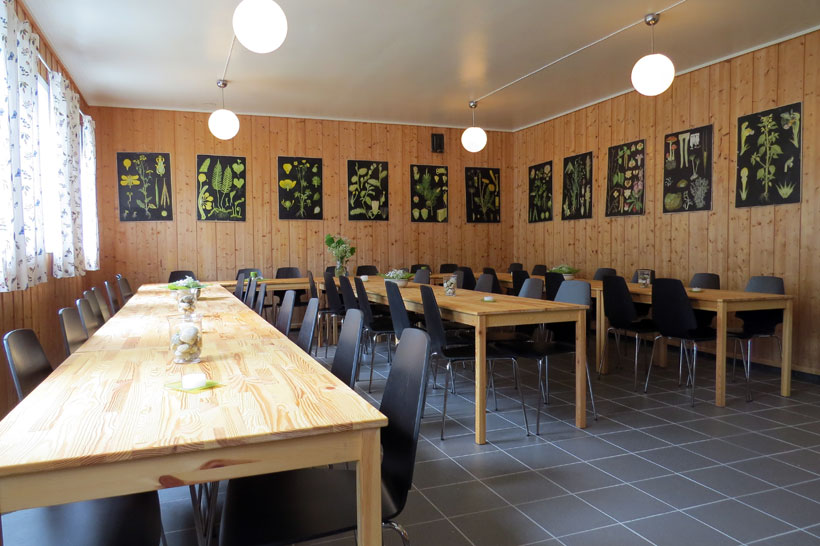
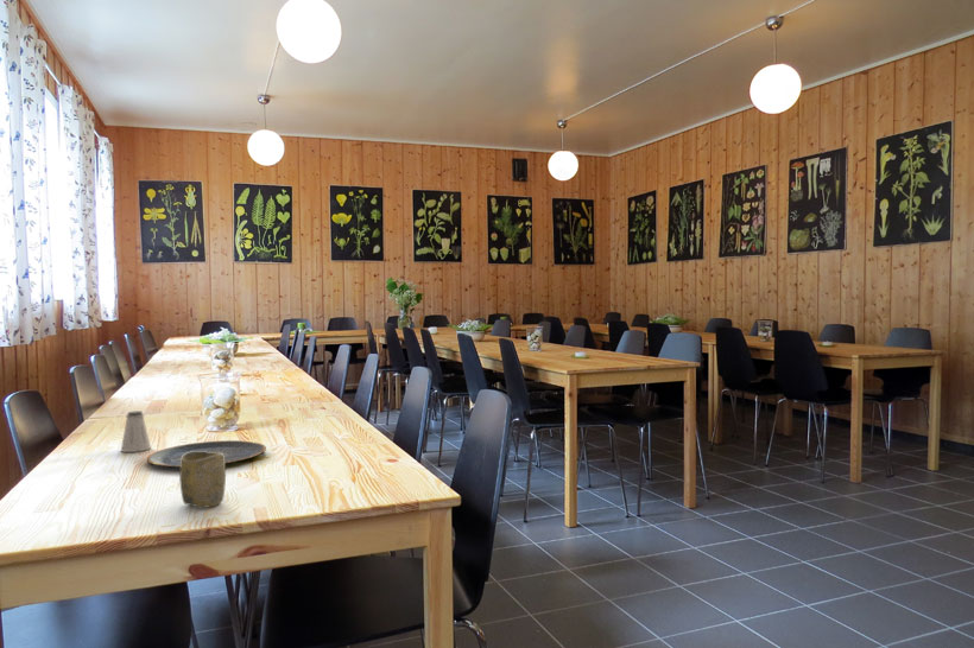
+ plate [146,439,267,469]
+ cup [178,451,227,508]
+ saltshaker [120,409,152,453]
